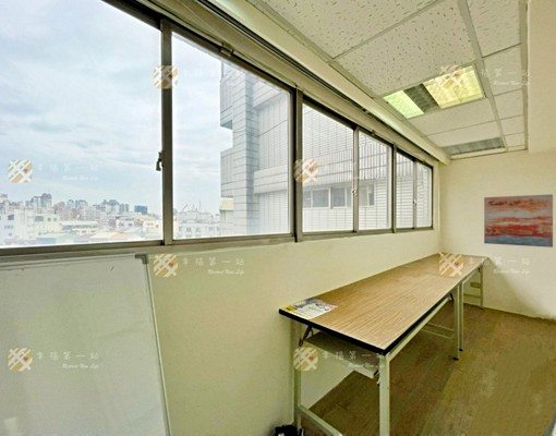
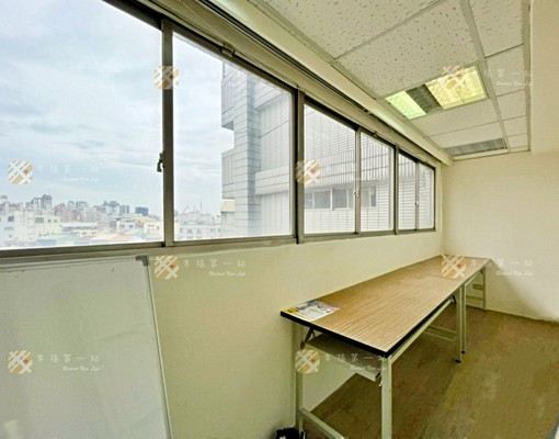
- wall art [483,193,554,249]
